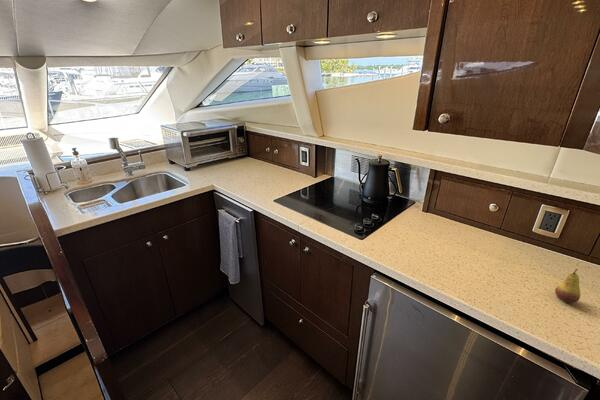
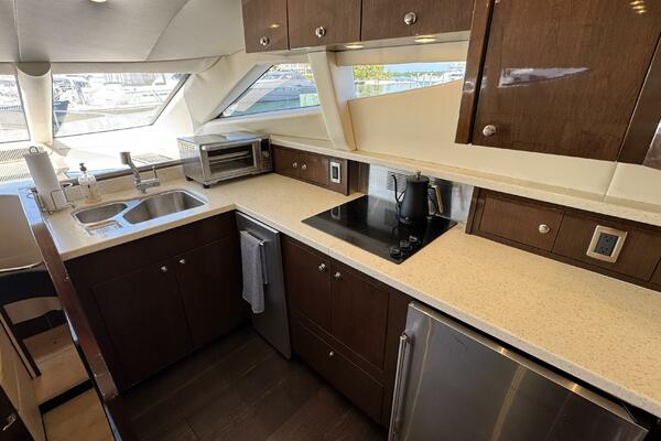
- fruit [554,268,581,304]
